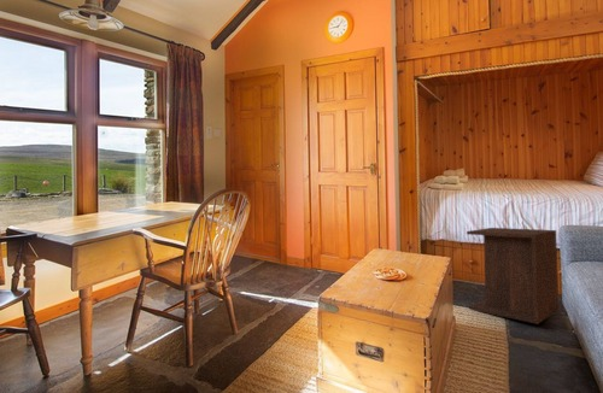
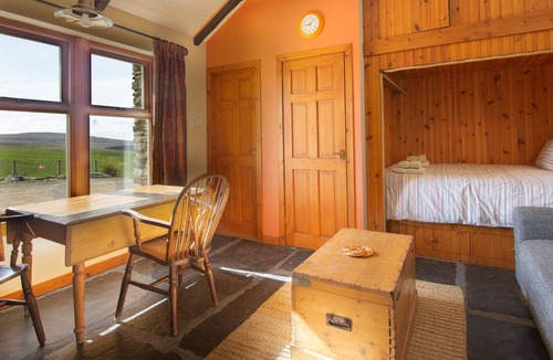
- nightstand [466,227,560,325]
